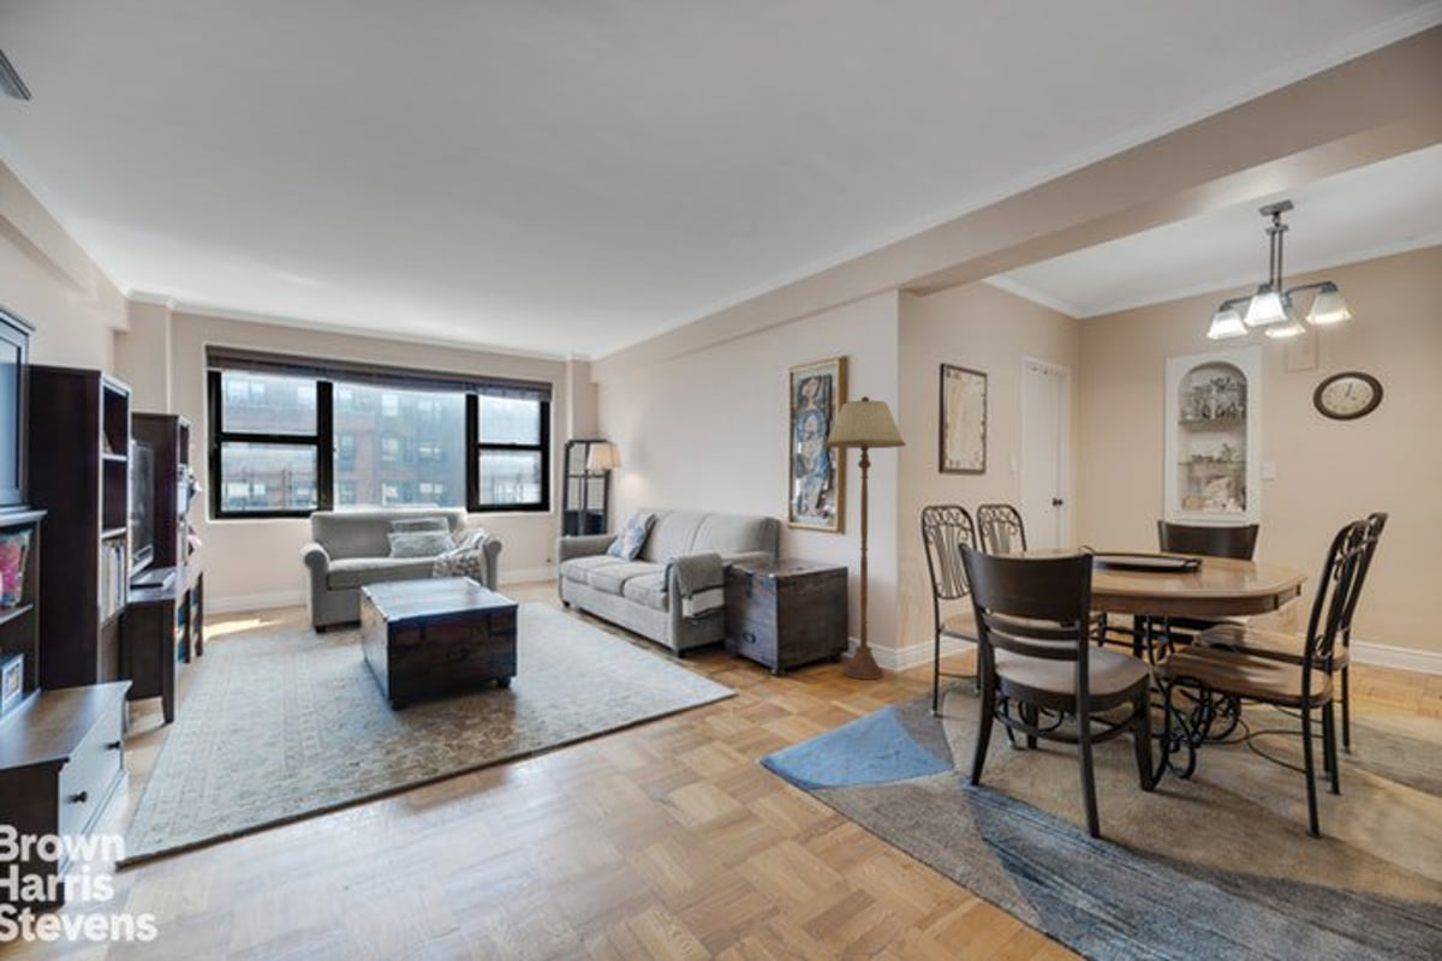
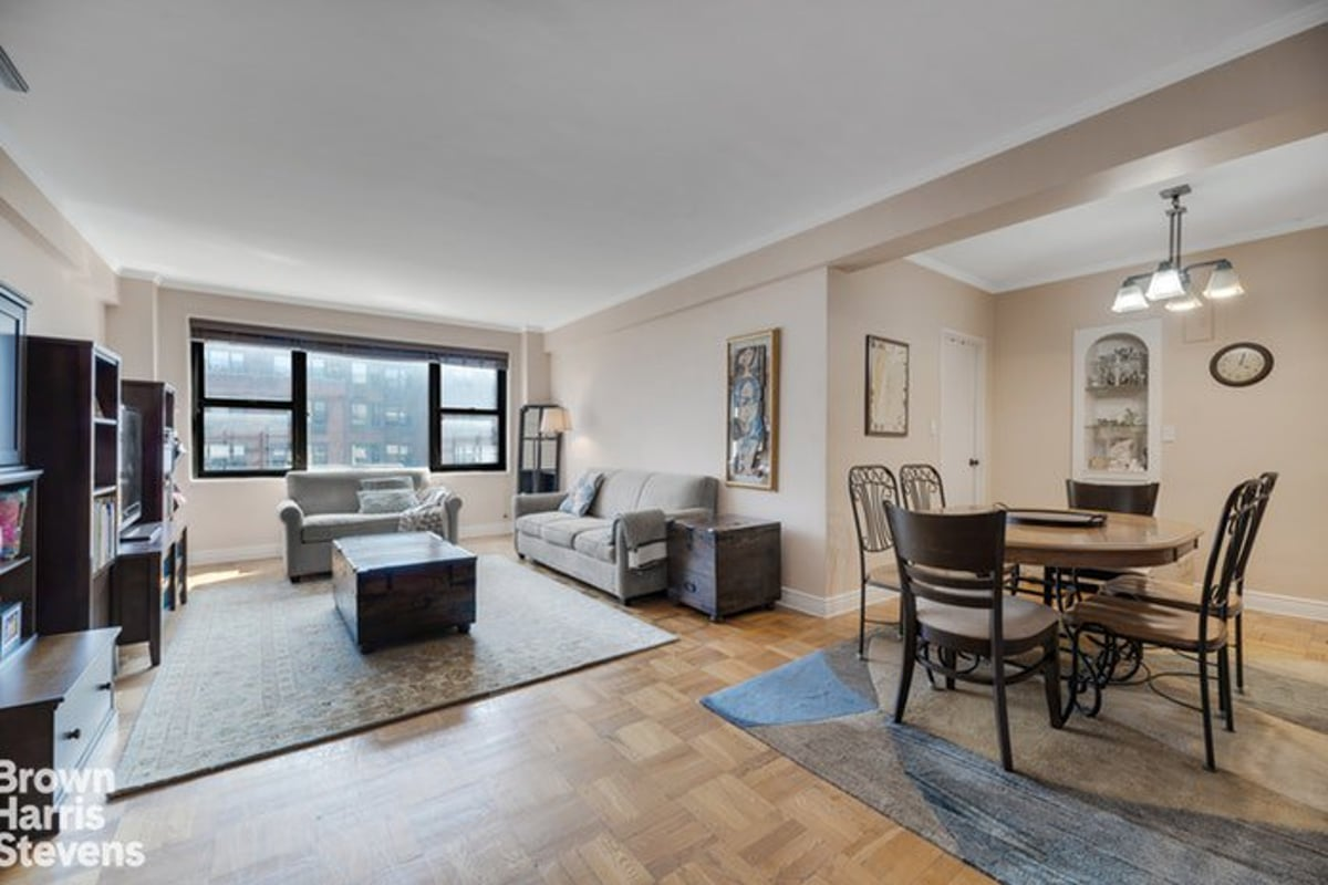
- floor lamp [823,395,907,681]
